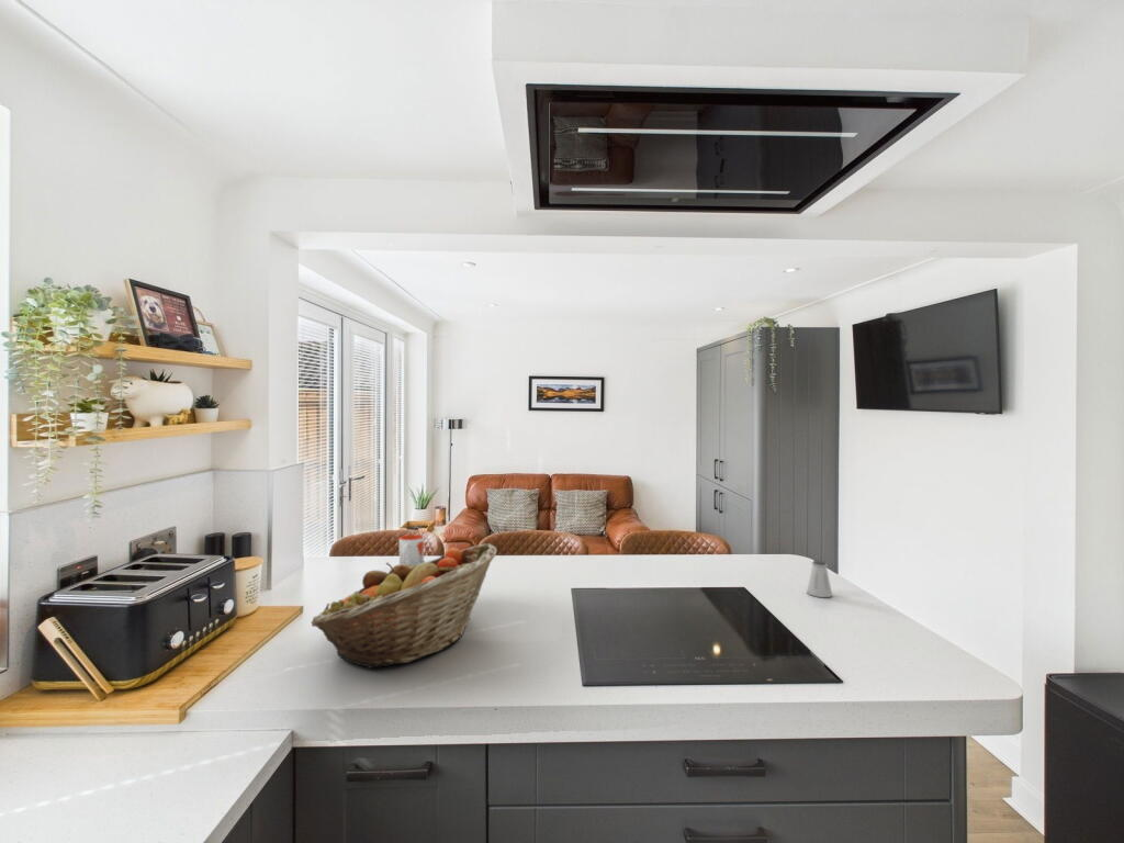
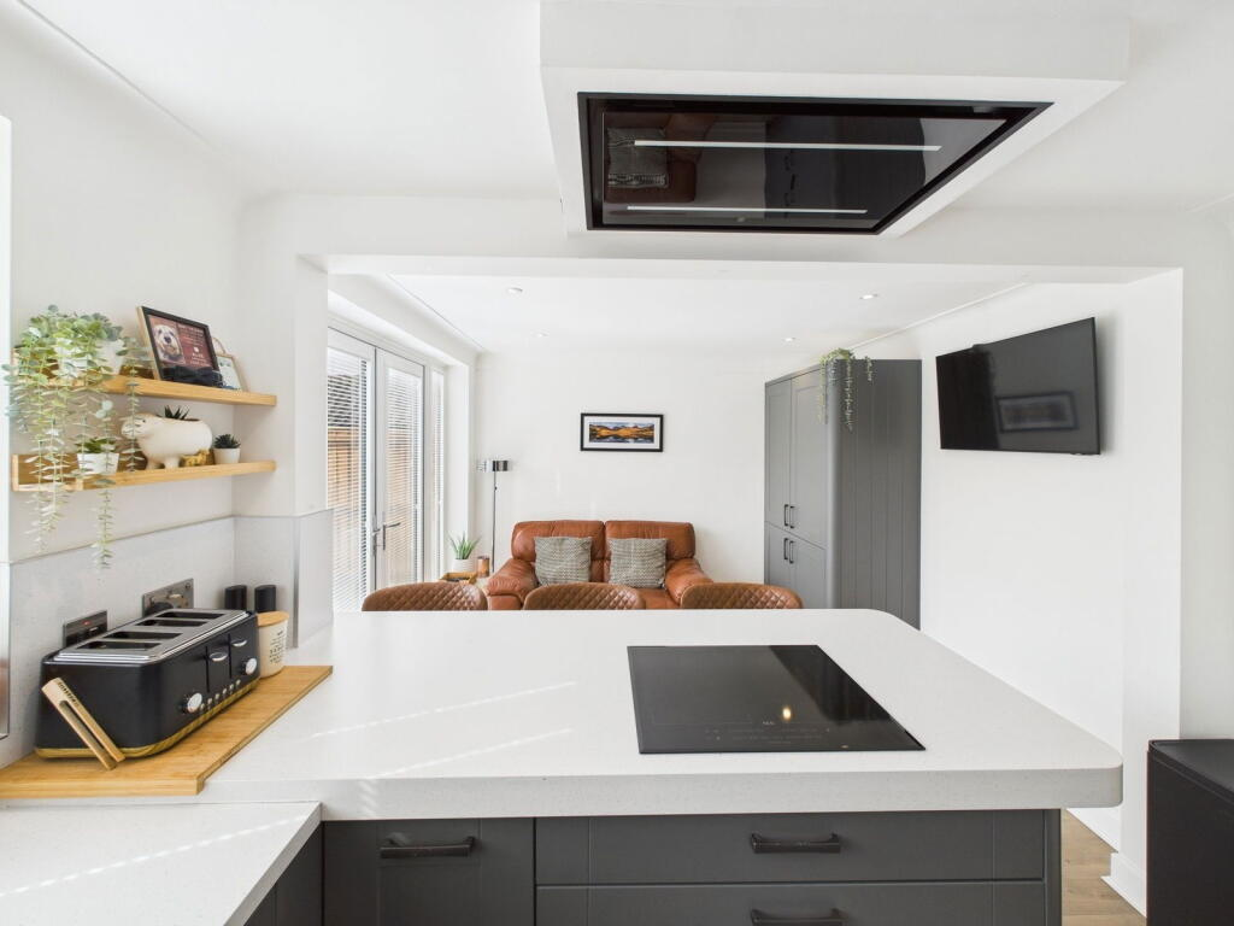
- mug [398,533,425,566]
- fruit basket [311,542,498,670]
- saltshaker [806,559,833,598]
